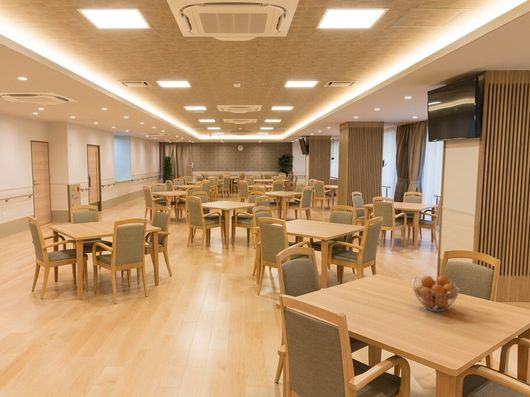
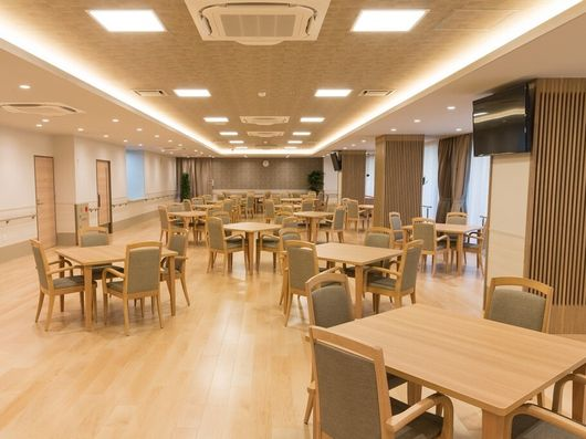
- fruit basket [411,274,461,312]
